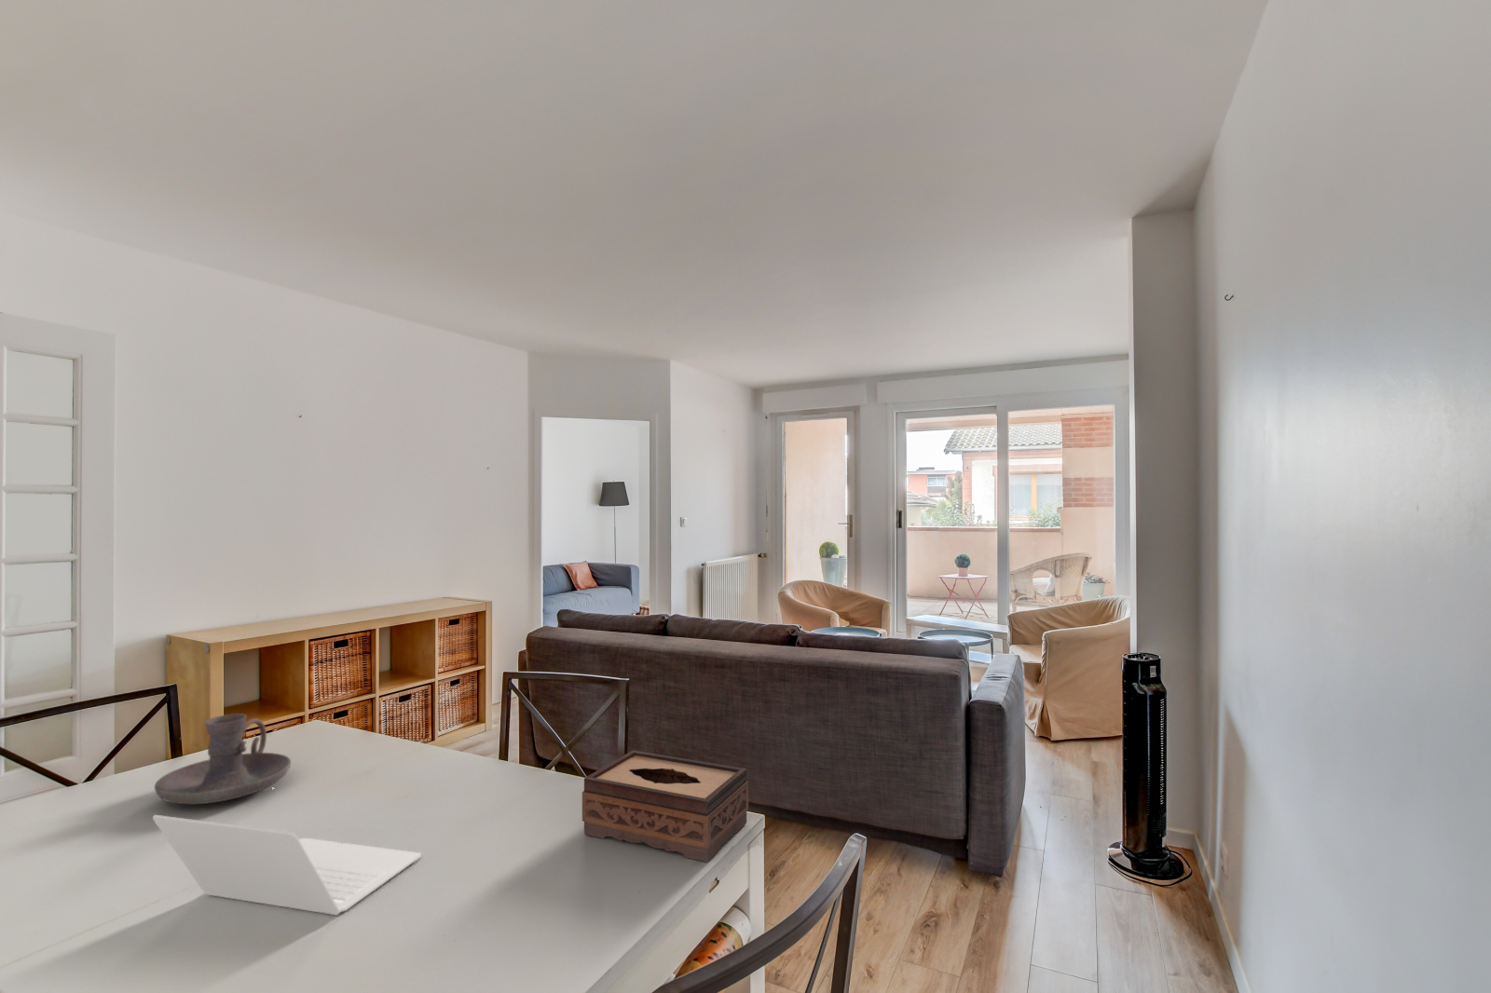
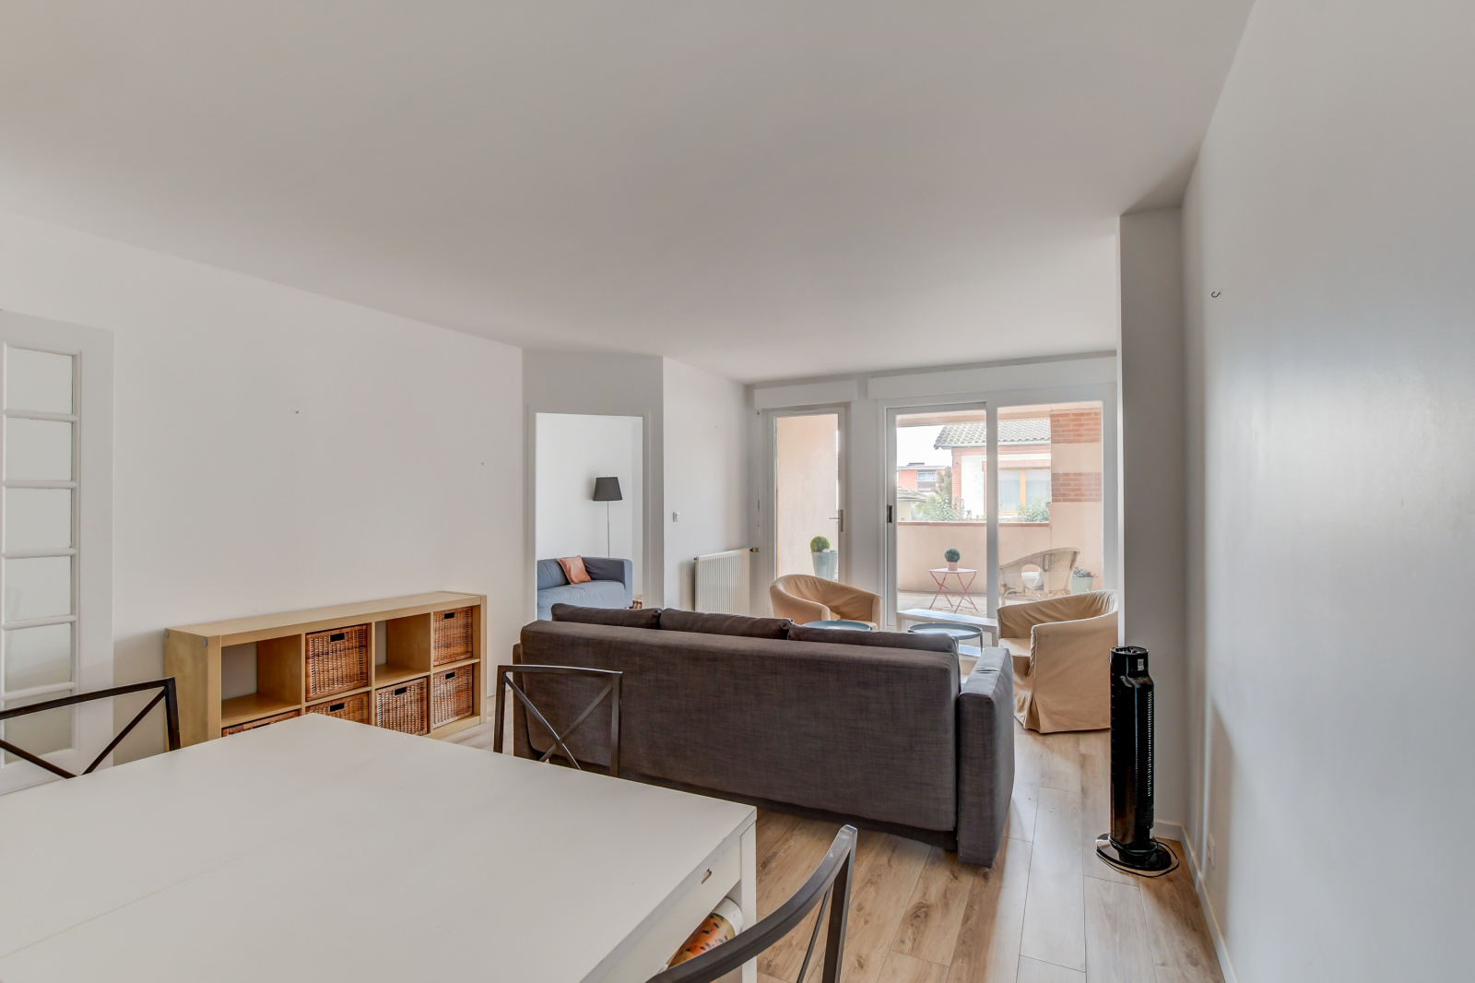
- laptop [152,815,422,915]
- candle holder [154,713,292,805]
- tissue box [582,750,749,862]
